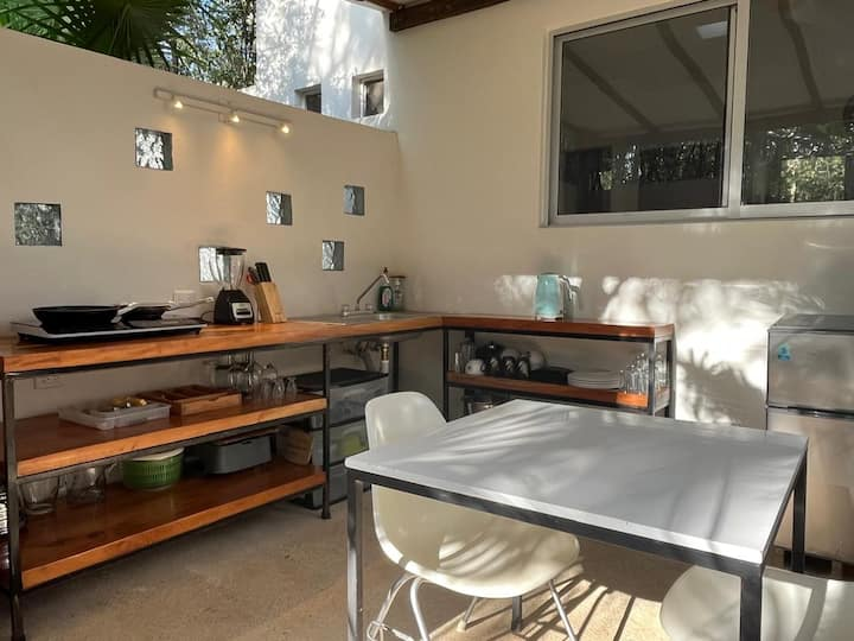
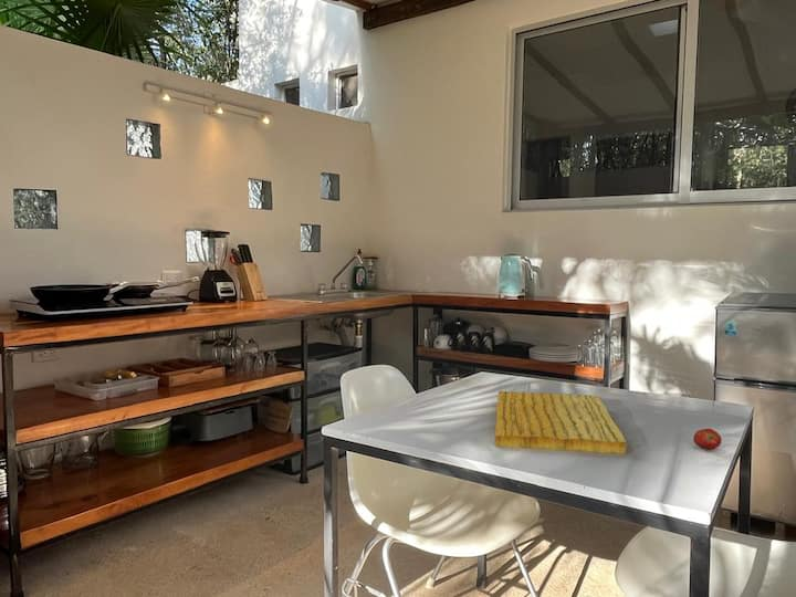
+ cutting board [494,390,628,455]
+ fruit [692,428,723,451]
